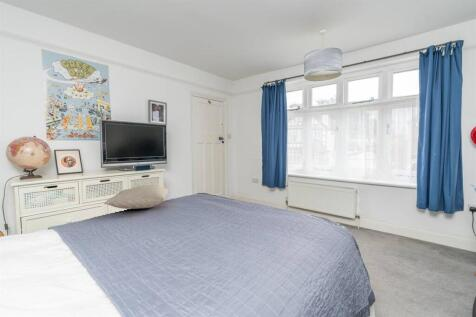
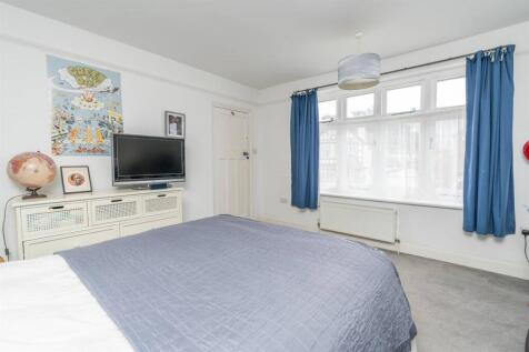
- pillow [103,184,170,210]
